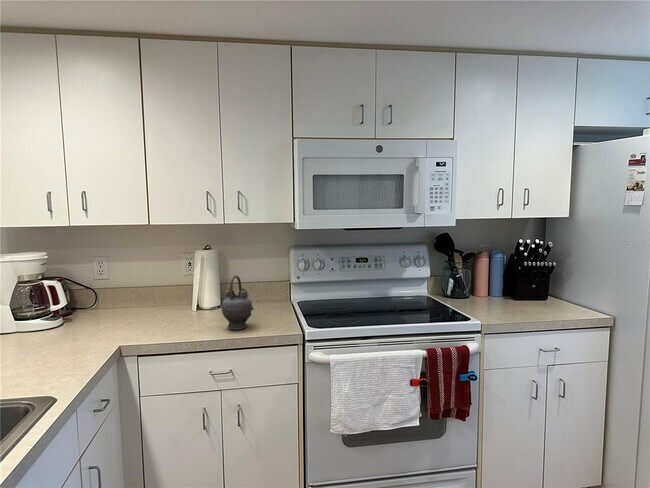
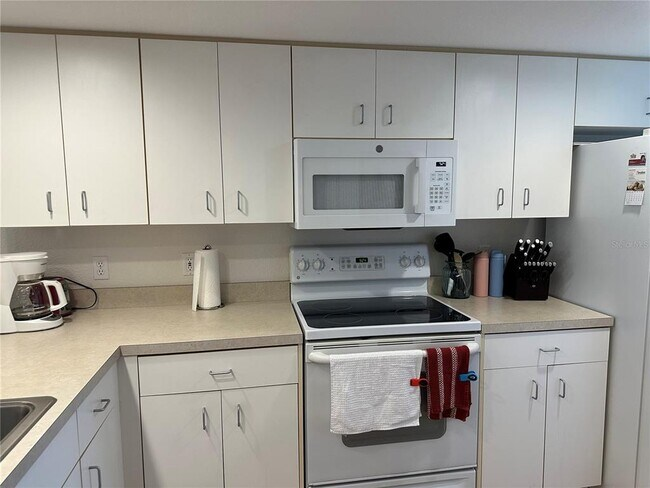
- teapot [220,274,255,330]
